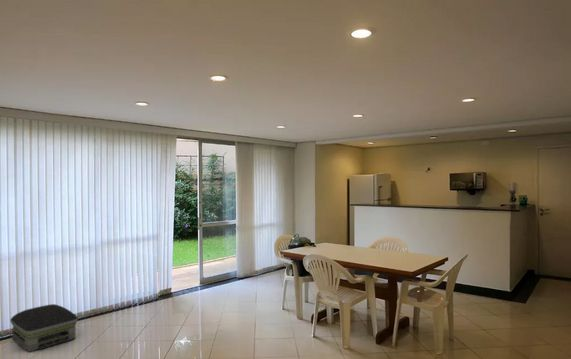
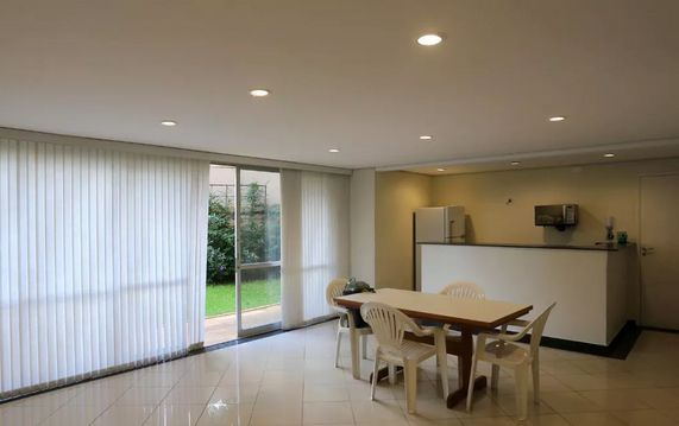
- air purifier [9,303,79,353]
